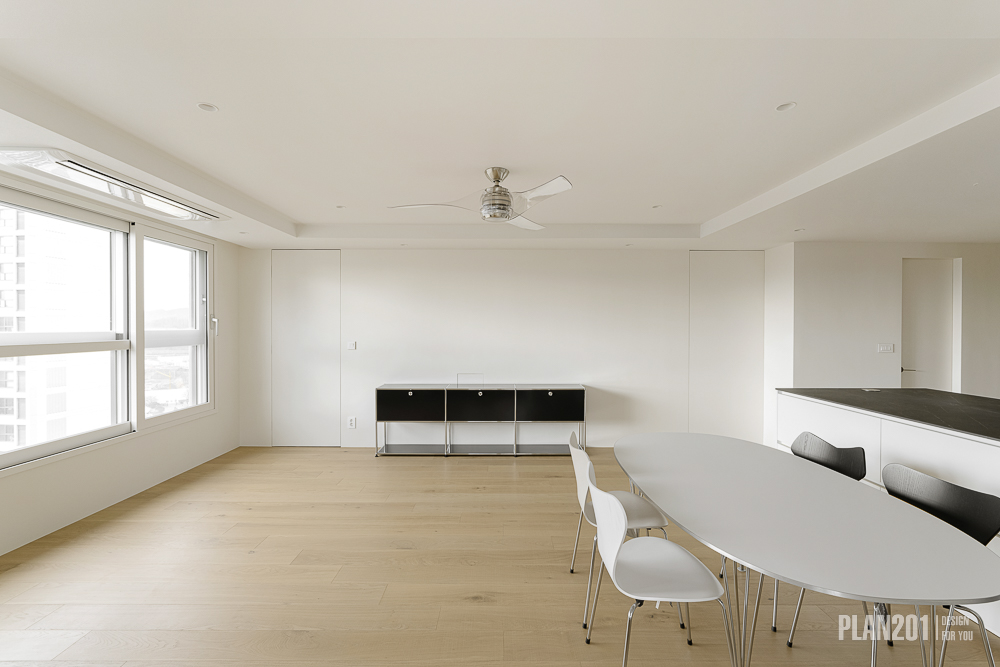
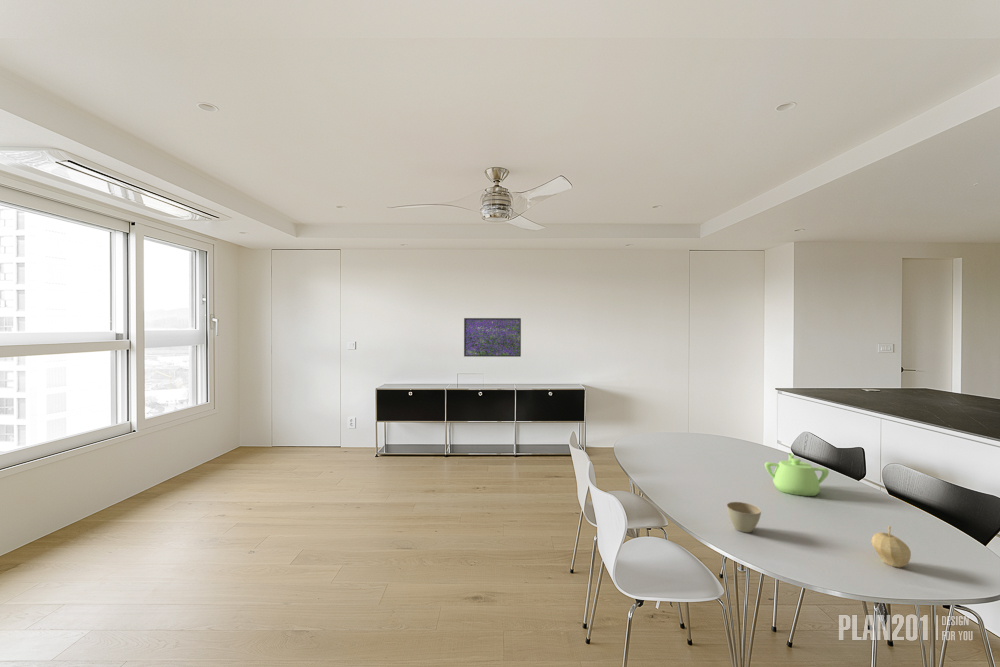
+ flower pot [726,501,762,533]
+ fruit [870,525,912,569]
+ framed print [463,317,522,358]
+ teapot [764,452,830,497]
